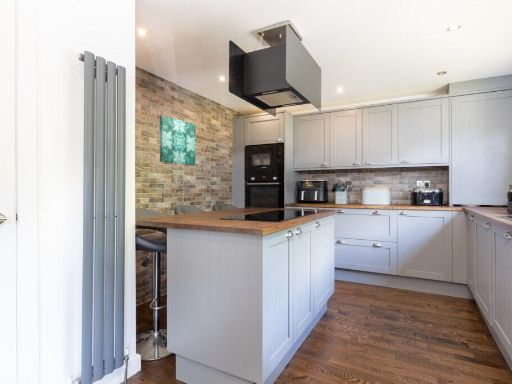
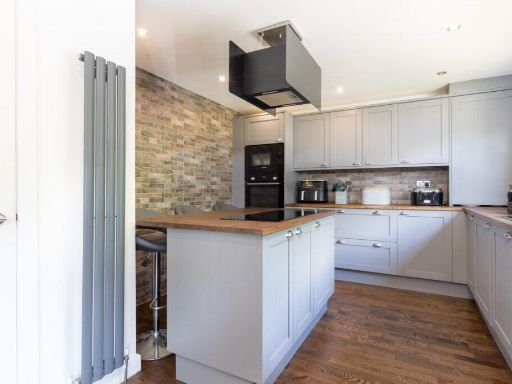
- wall art [159,114,196,167]
